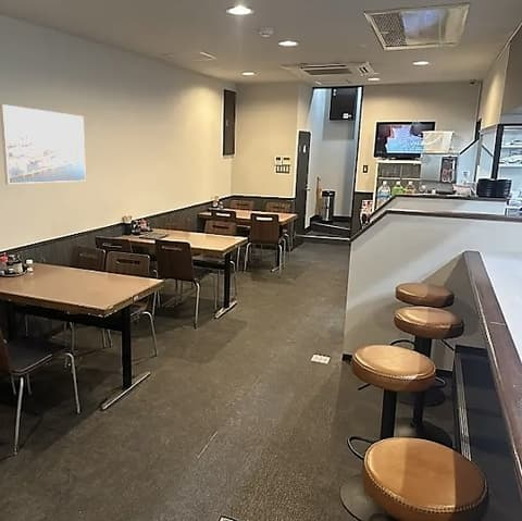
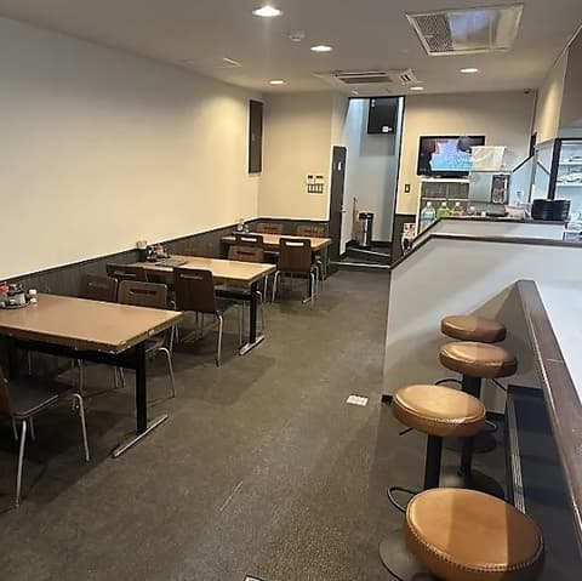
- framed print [0,103,87,185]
